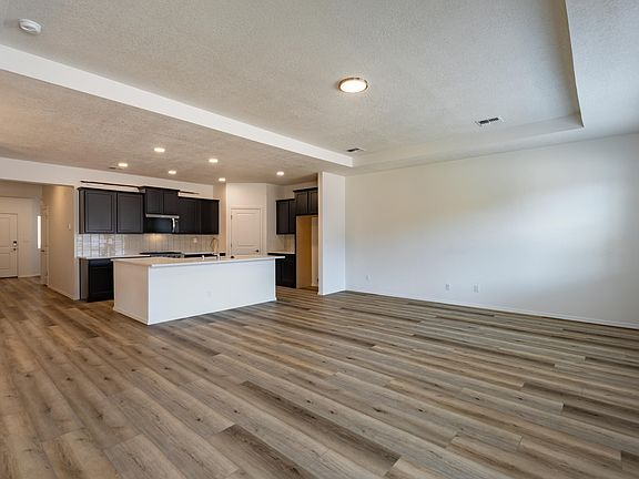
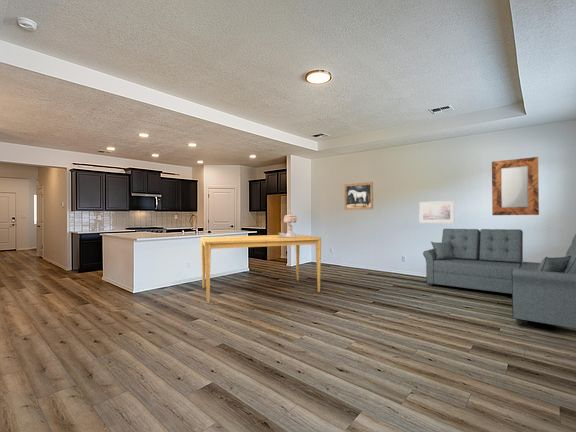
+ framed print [418,200,456,224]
+ home mirror [491,156,540,216]
+ baptismal font [278,209,301,238]
+ dining table [200,234,322,304]
+ wall art [343,181,374,211]
+ sofa [422,228,576,329]
